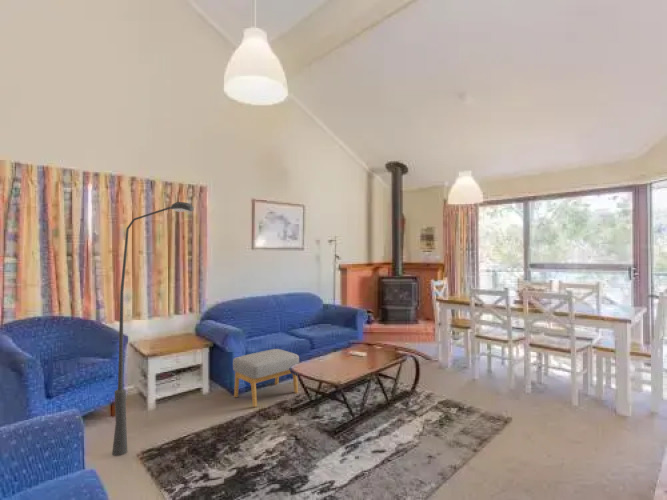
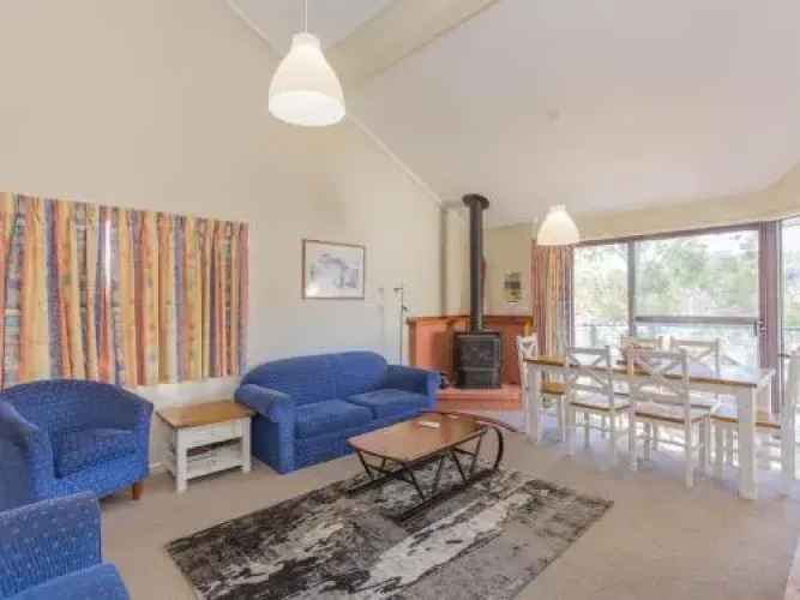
- footstool [232,348,300,408]
- floor lamp [111,201,195,457]
